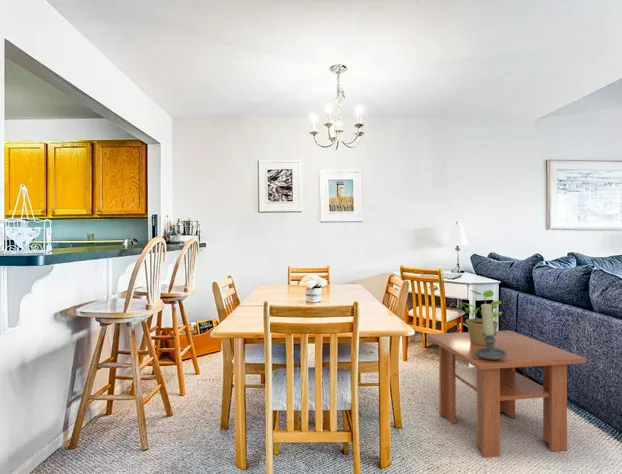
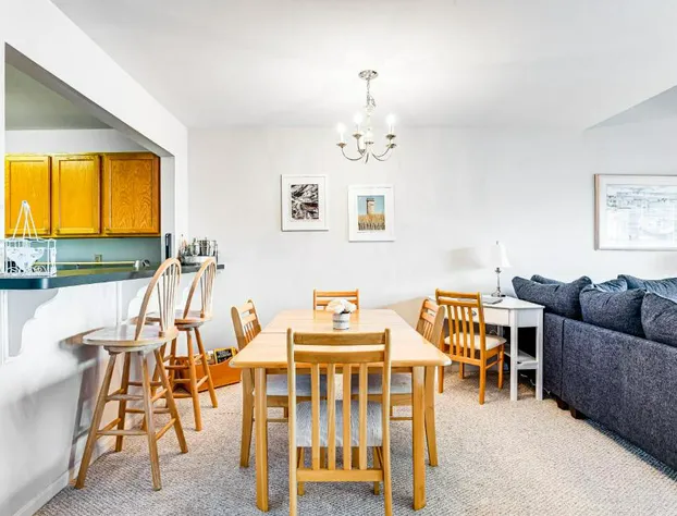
- potted plant [458,289,503,345]
- coffee table [425,329,587,459]
- candle holder [472,303,507,360]
